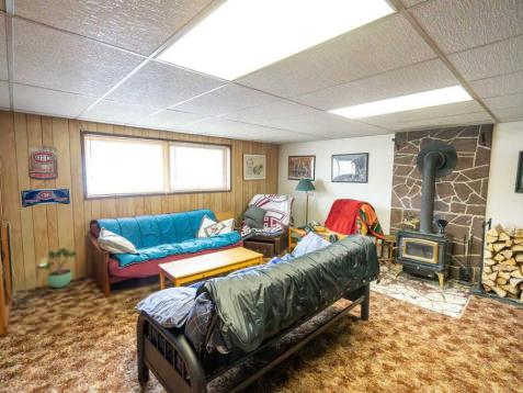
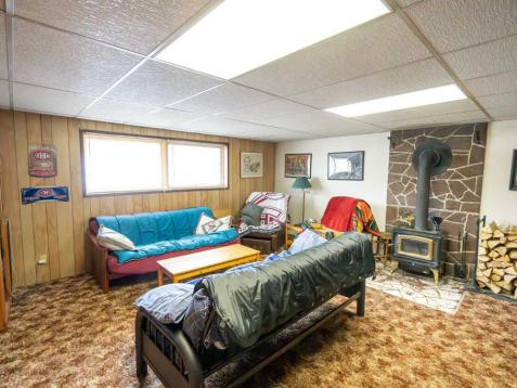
- potted plant [43,247,78,289]
